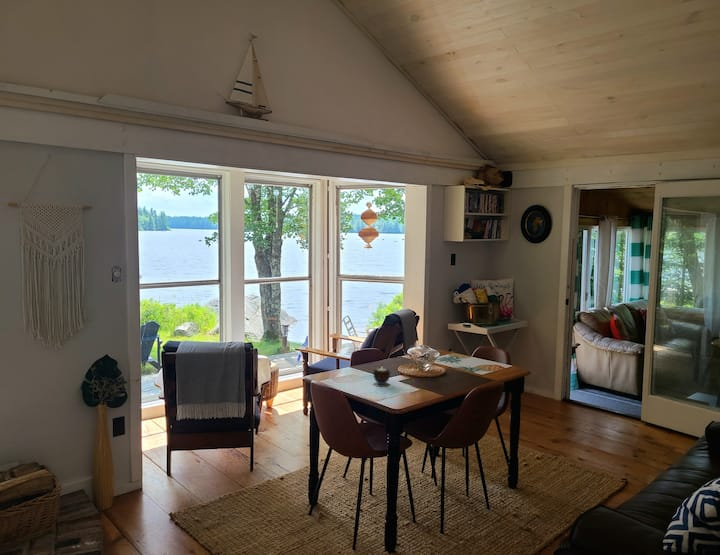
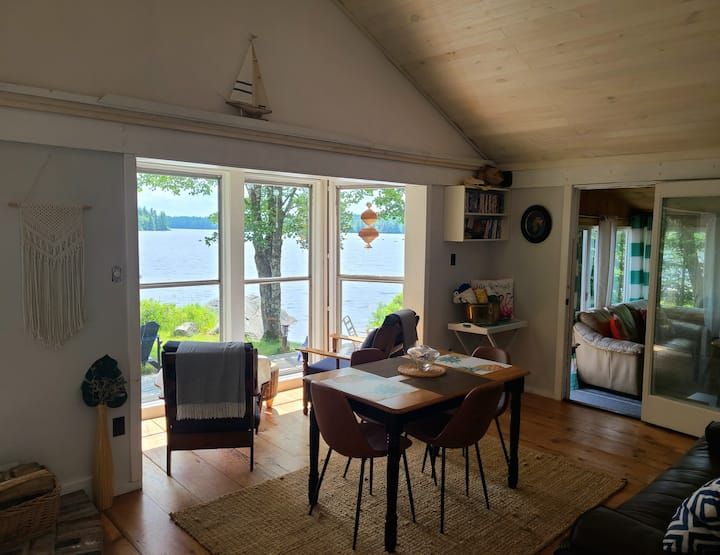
- candle [372,367,392,385]
